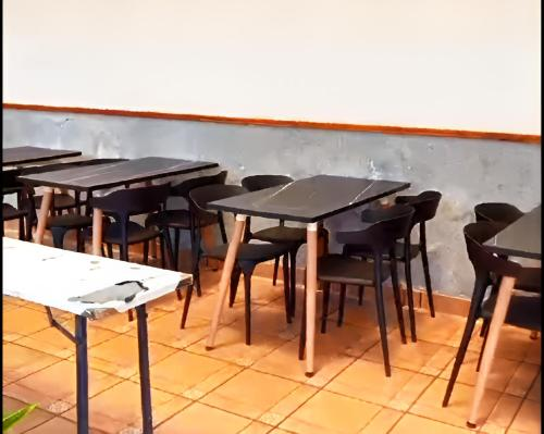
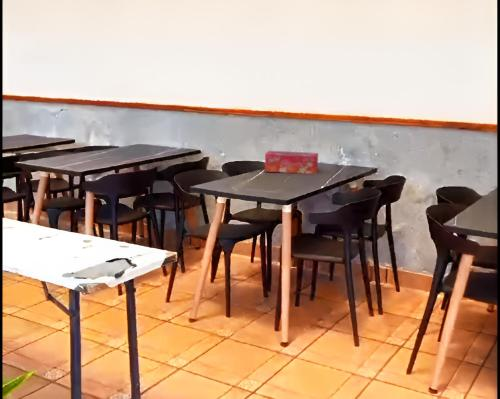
+ tissue box [264,150,319,175]
